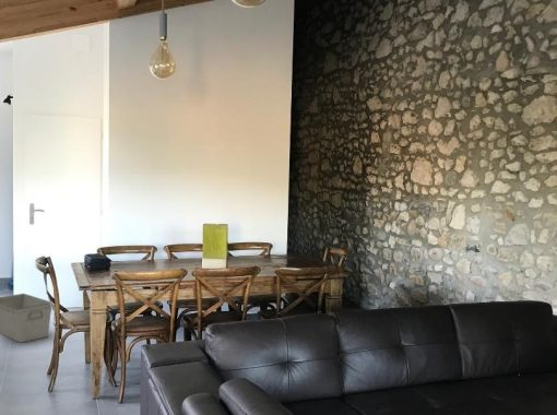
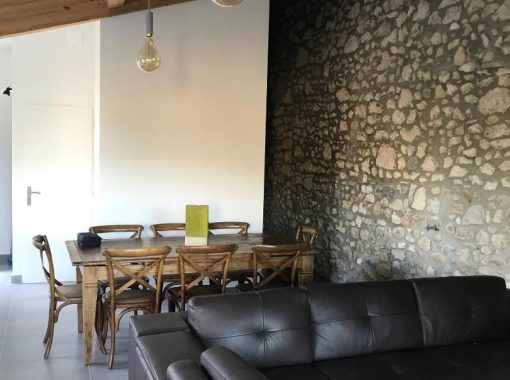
- storage bin [0,293,52,344]
